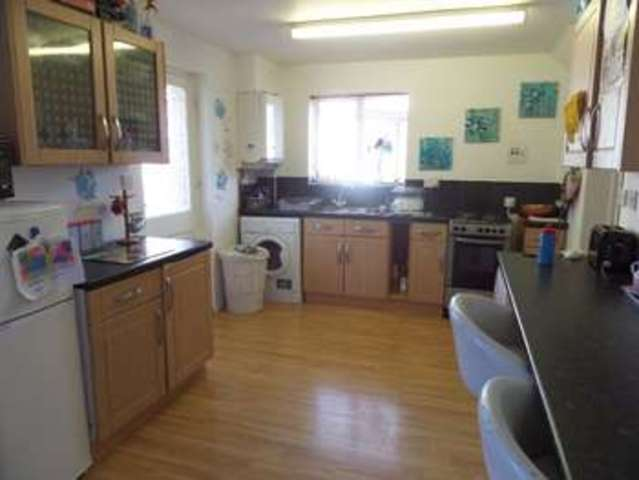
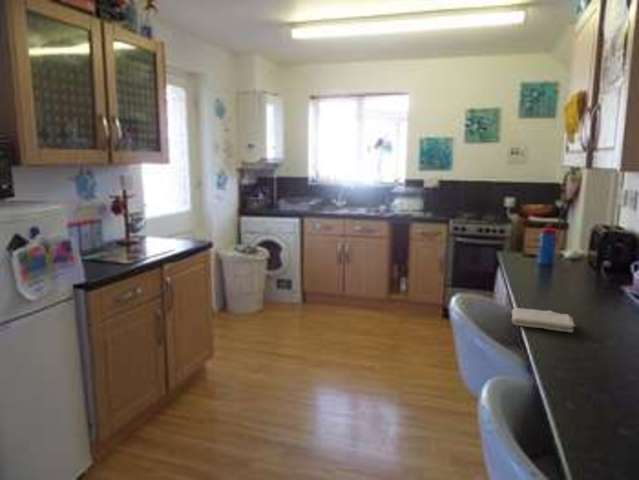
+ washcloth [510,307,576,333]
